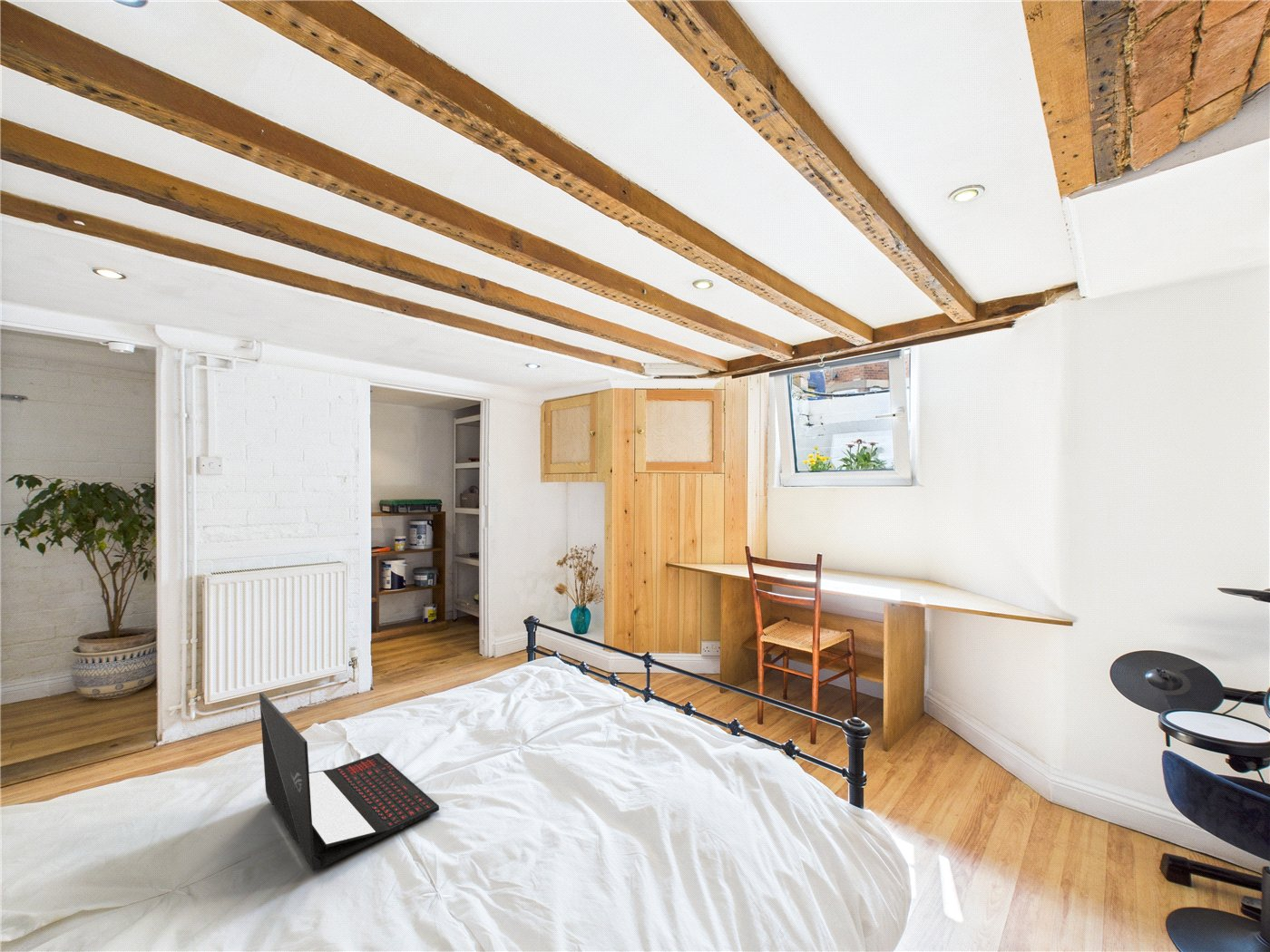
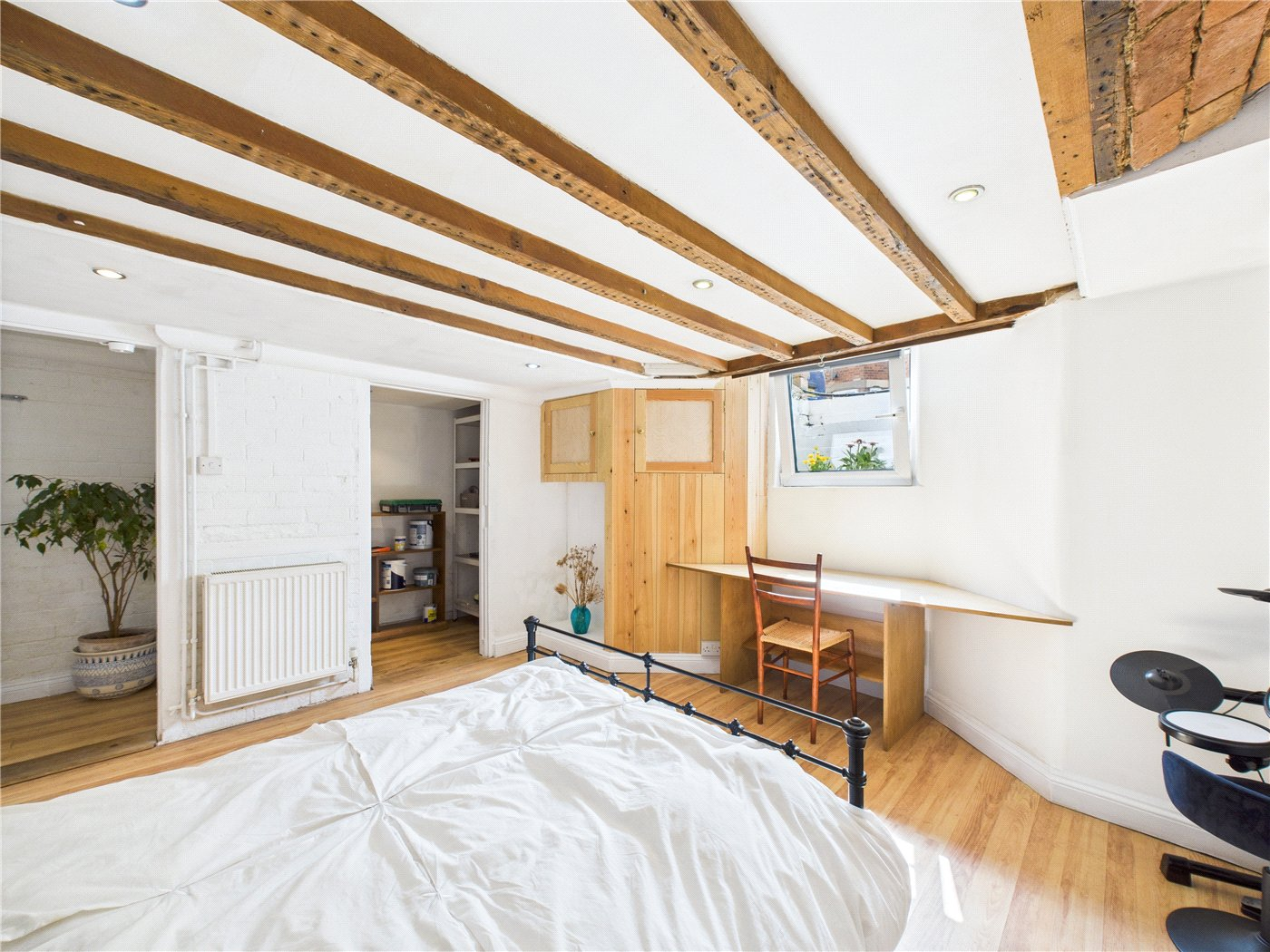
- laptop [259,692,440,872]
